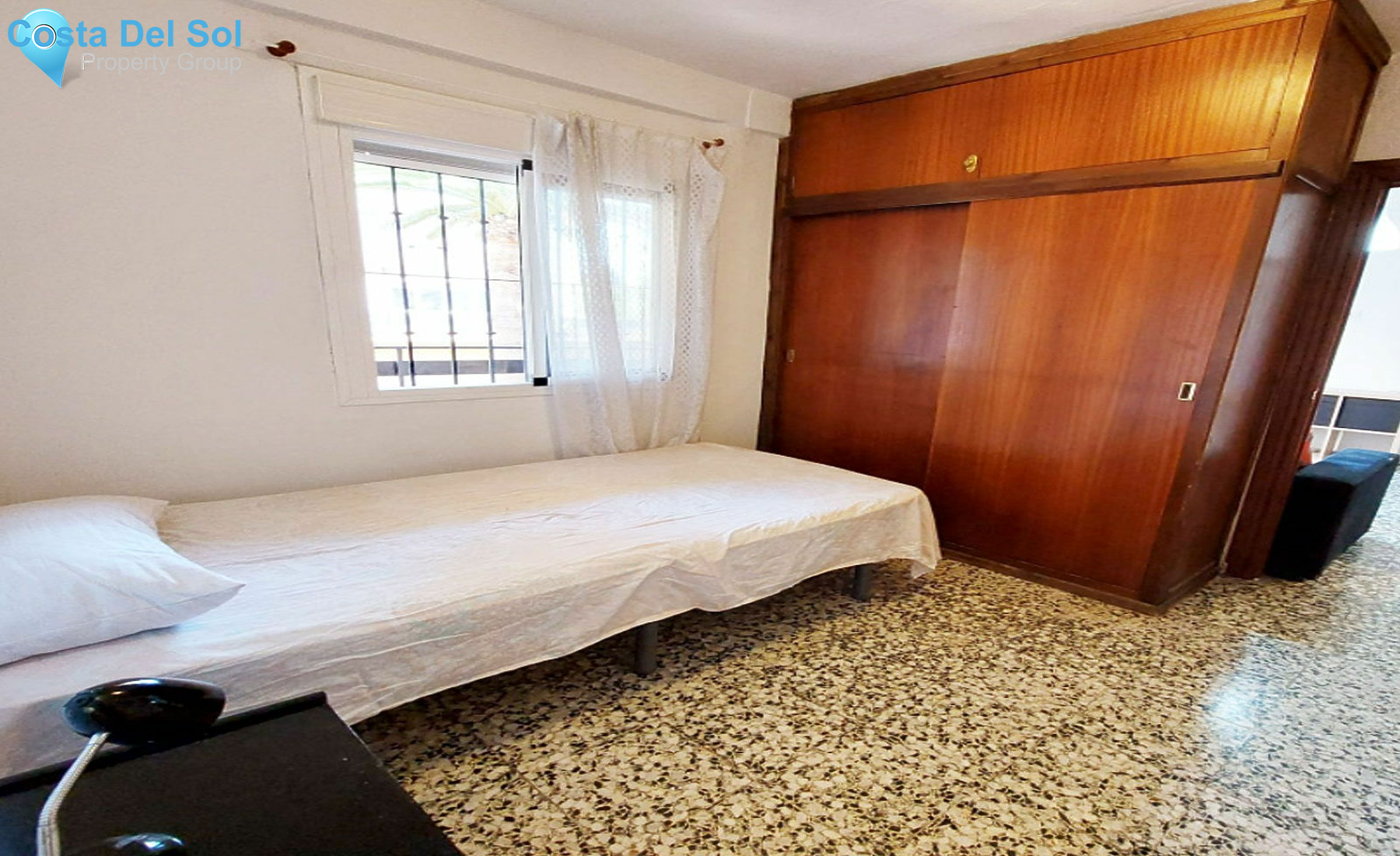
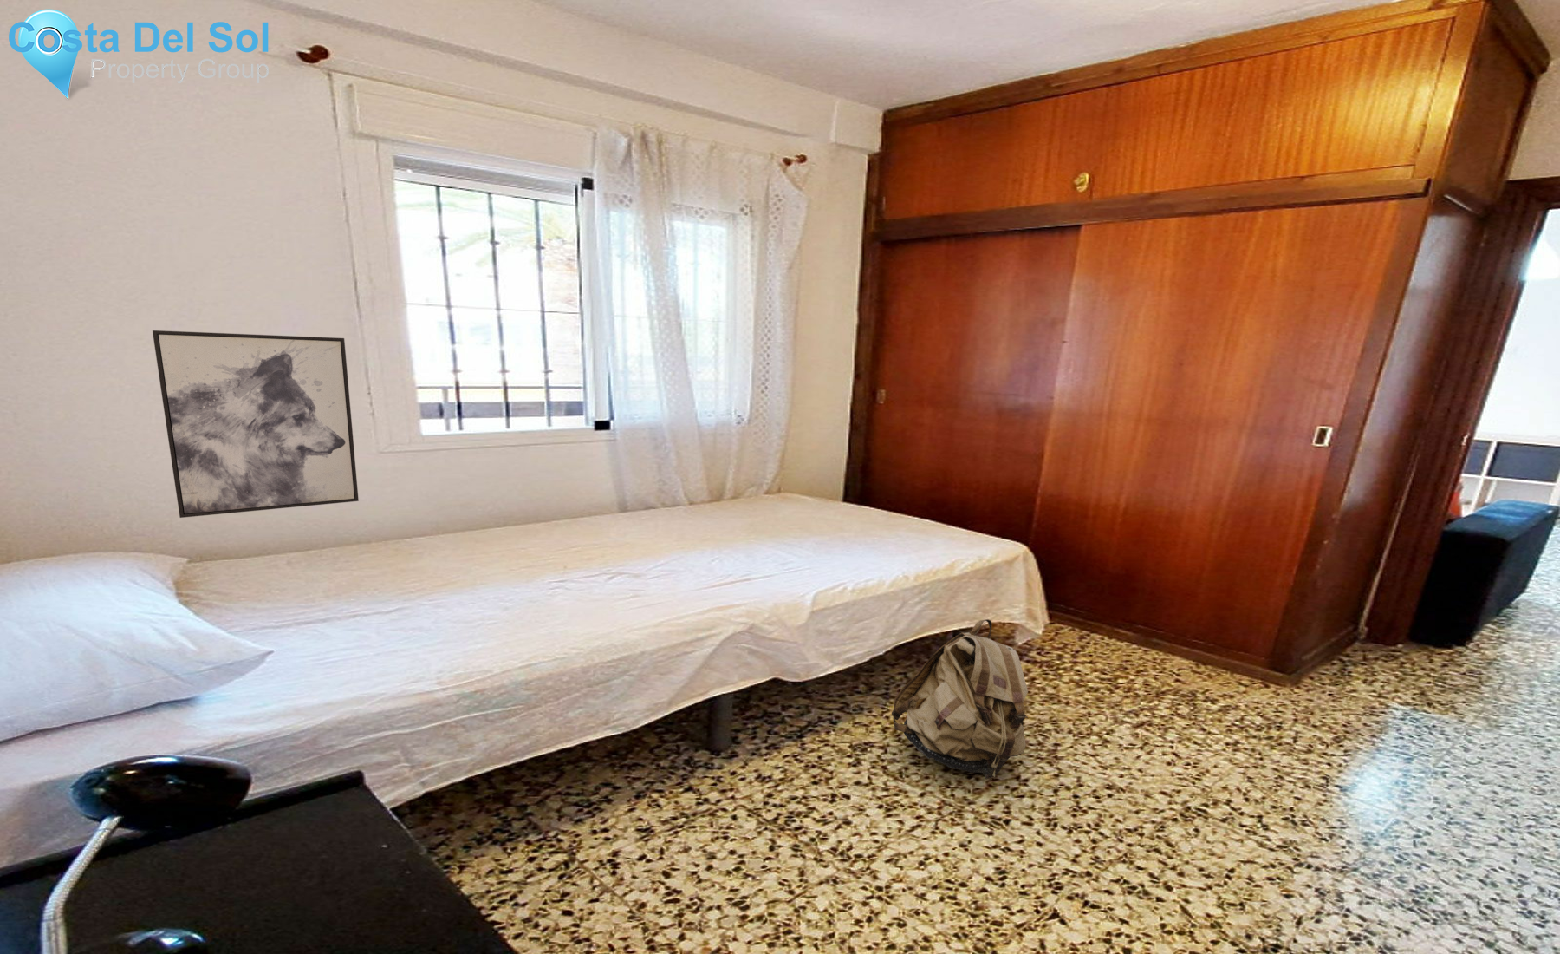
+ backpack [891,619,1028,780]
+ wall art [152,330,360,518]
